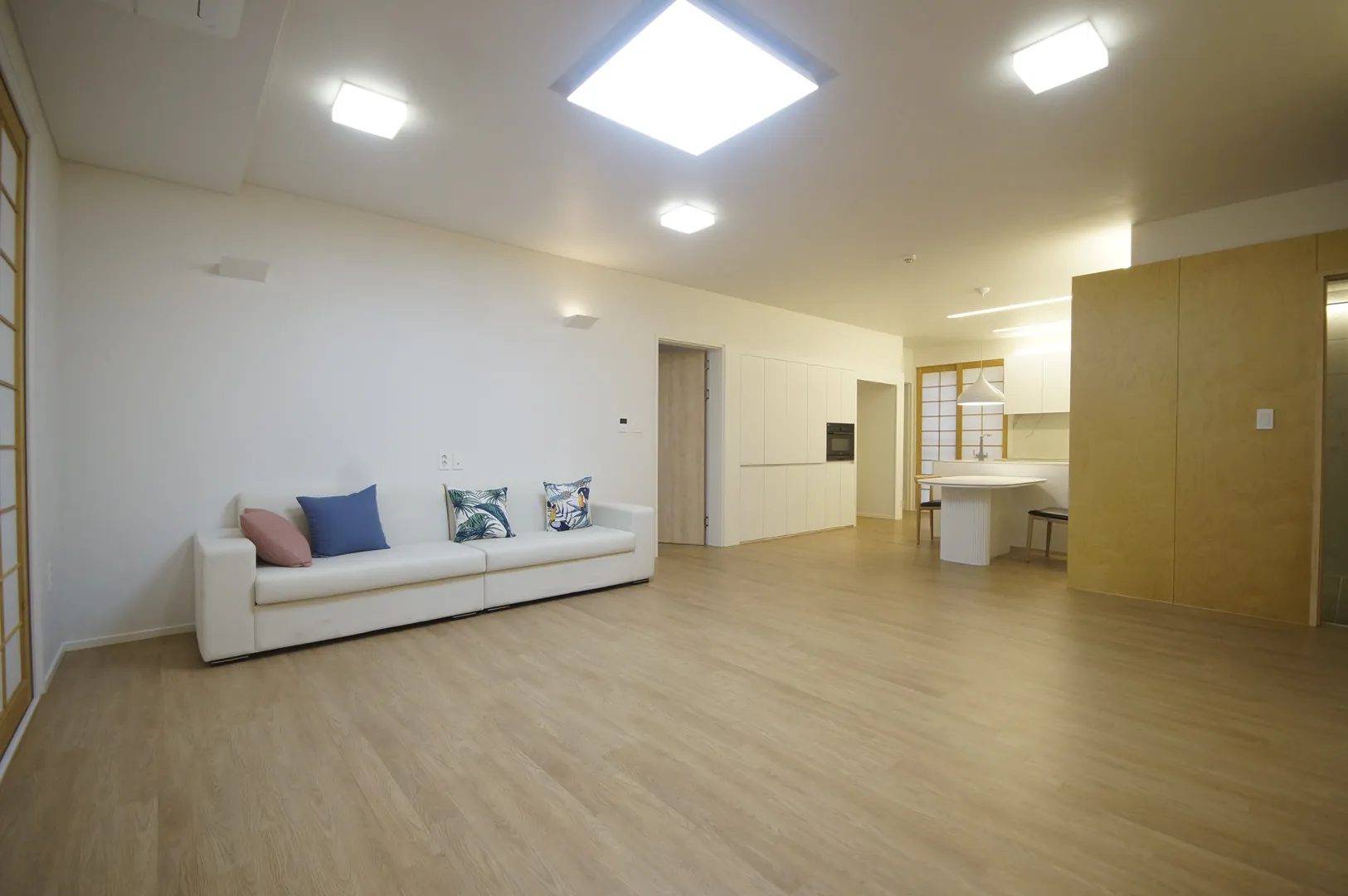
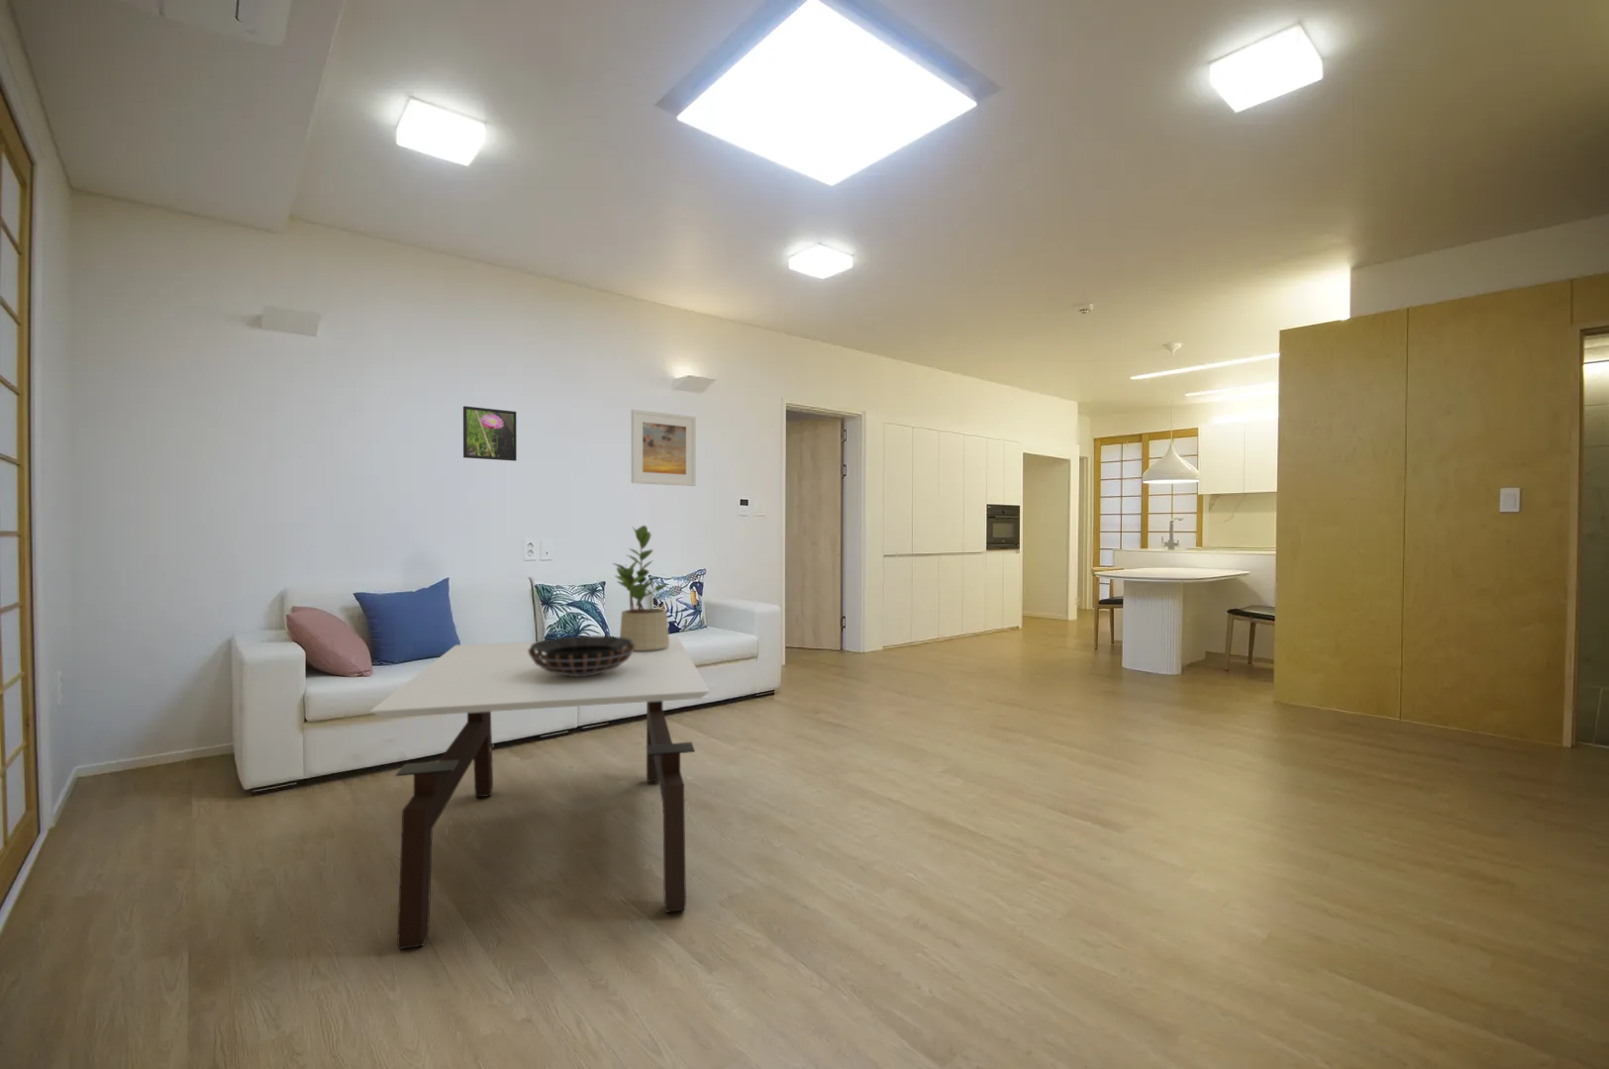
+ decorative bowl [528,636,635,676]
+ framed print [462,404,518,462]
+ coffee table [369,636,711,950]
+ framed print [630,409,697,487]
+ potted plant [612,525,670,650]
